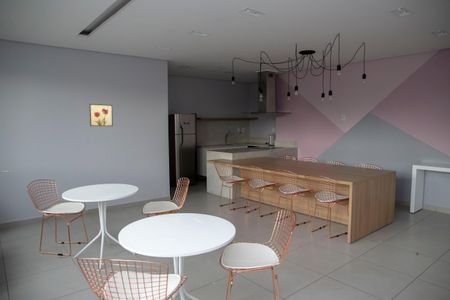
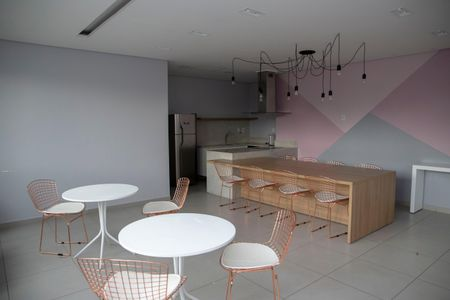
- wall art [89,103,114,127]
